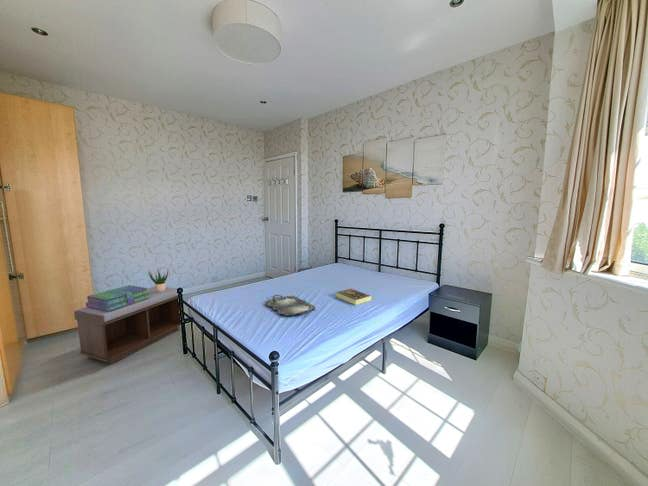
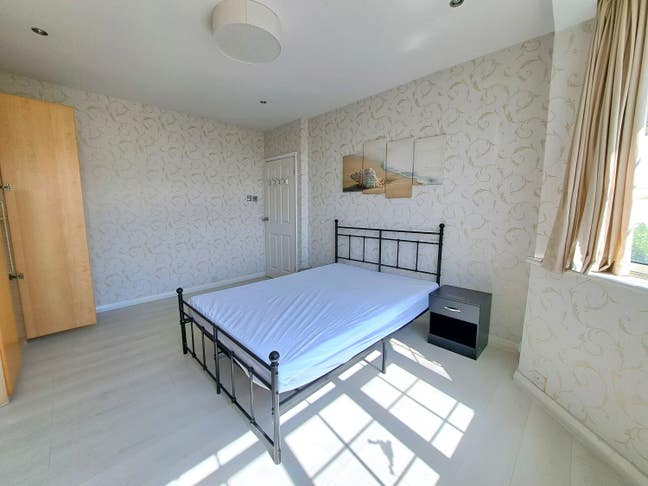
- potted plant [148,269,169,292]
- book [335,288,372,306]
- stack of books [85,284,150,311]
- serving tray [264,294,316,317]
- bench [73,286,181,365]
